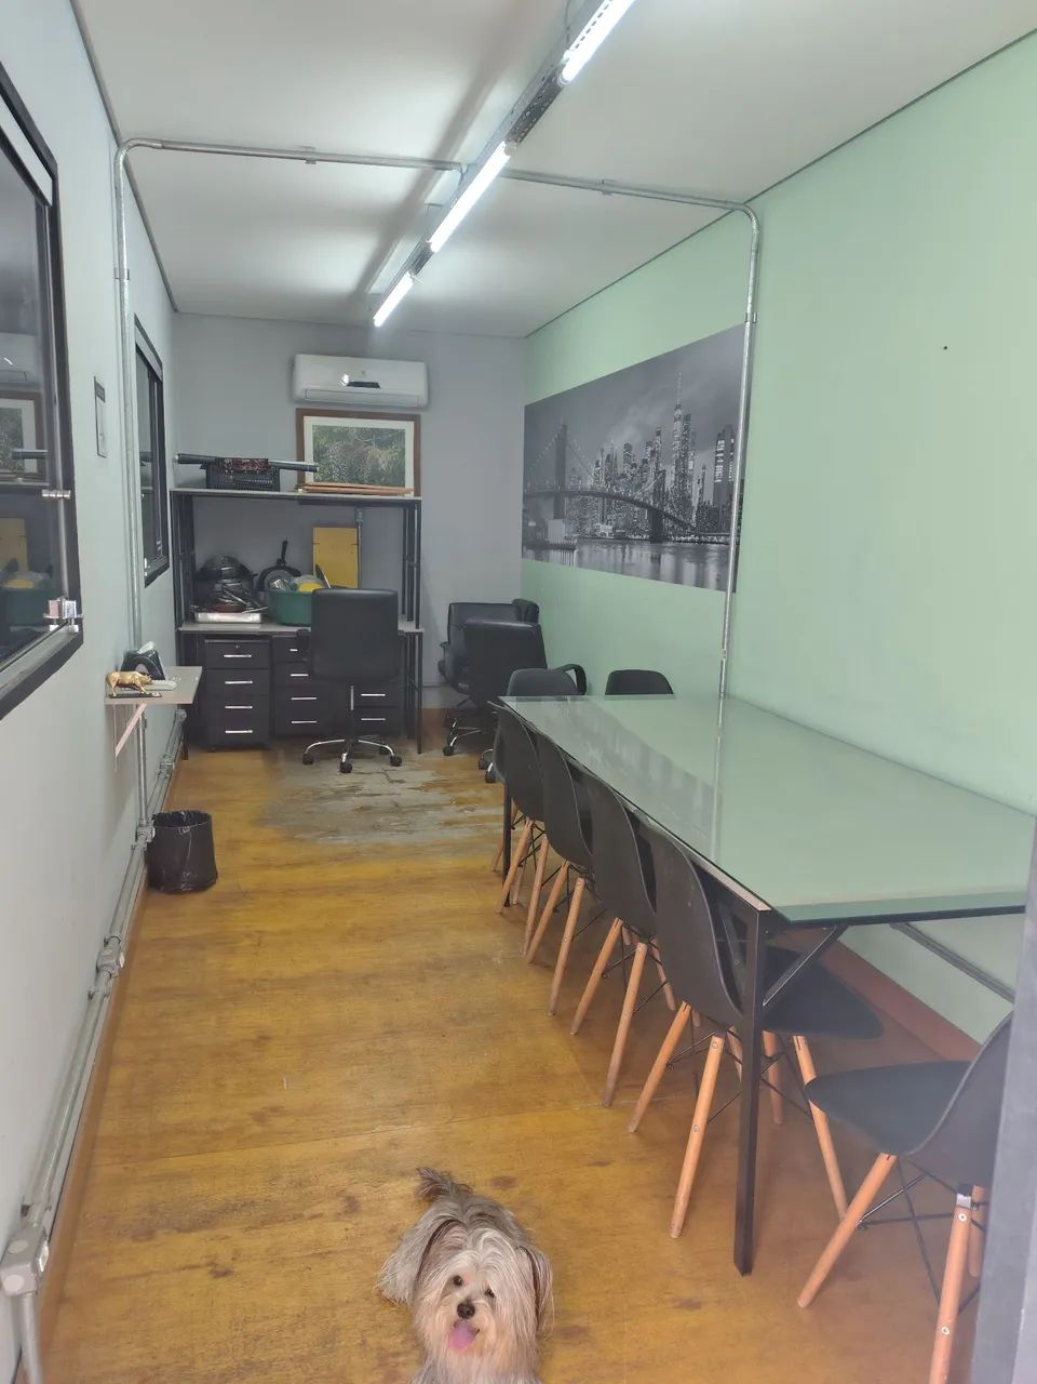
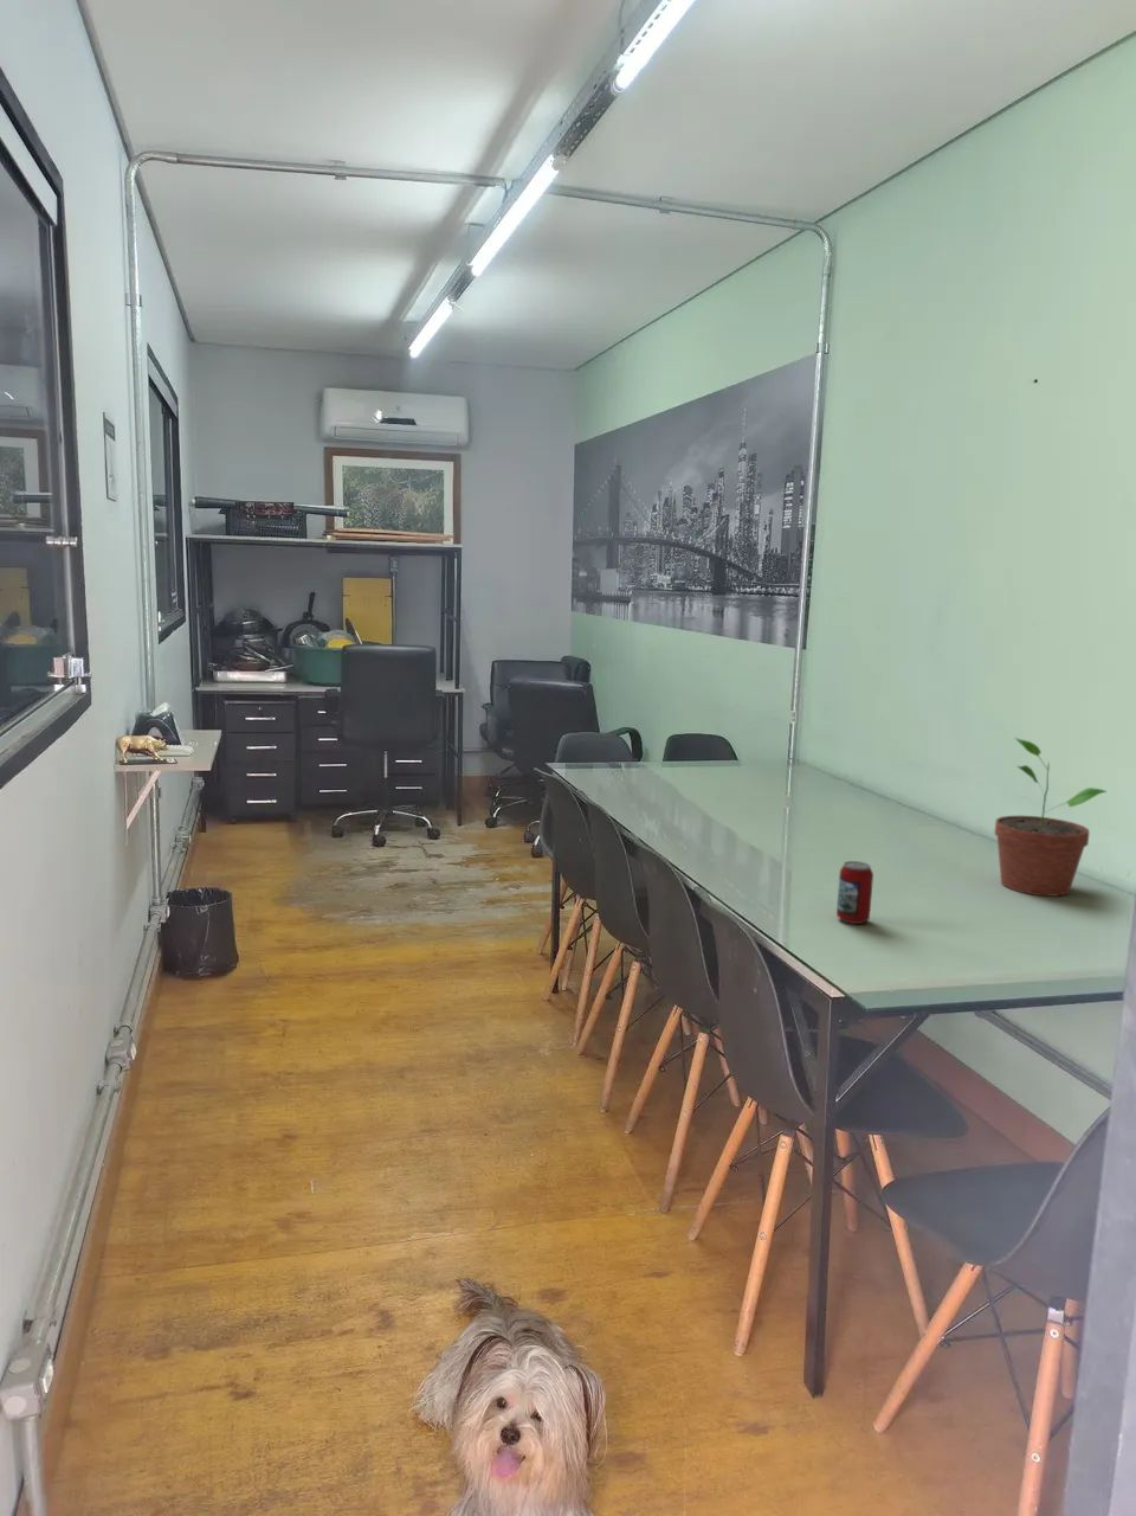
+ beverage can [835,859,875,925]
+ potted plant [993,737,1109,898]
